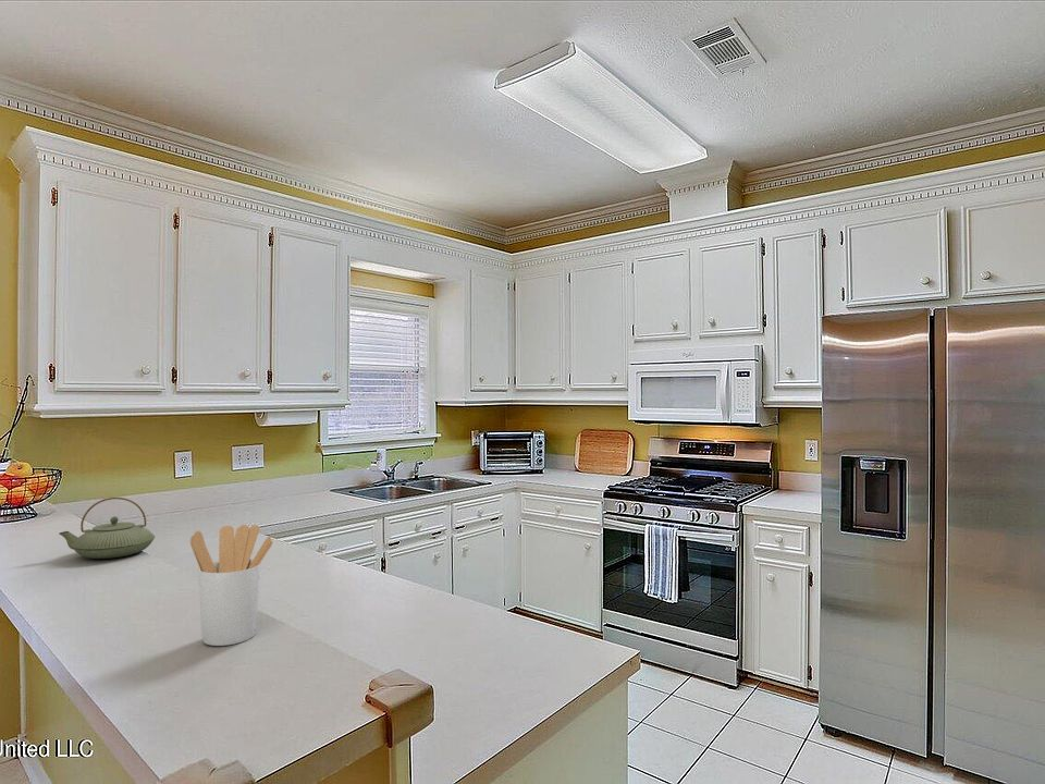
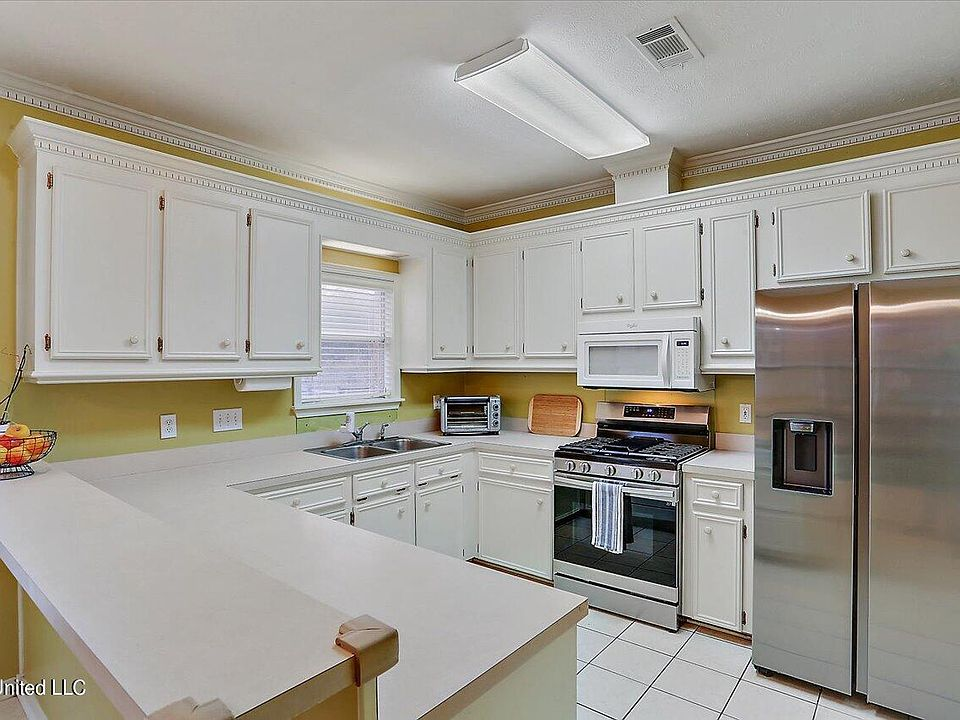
- utensil holder [189,524,274,647]
- teapot [58,497,156,560]
